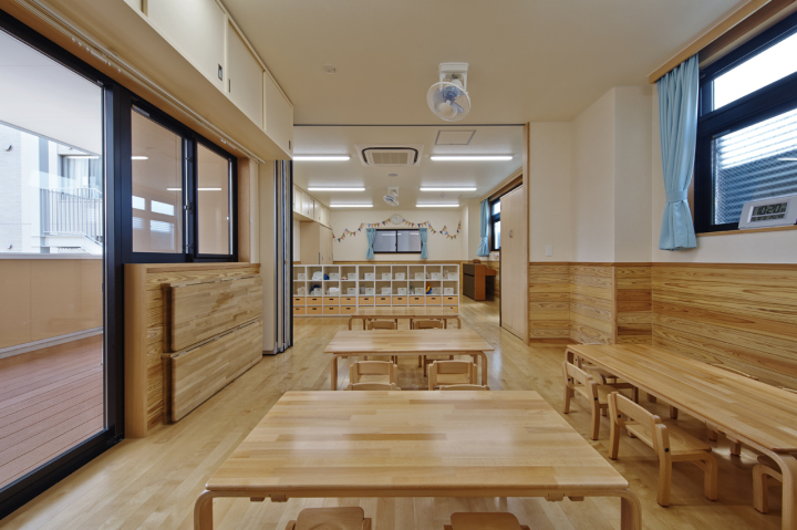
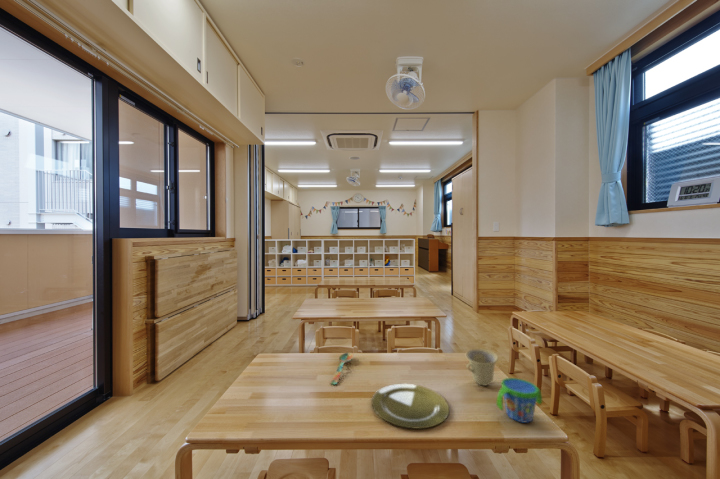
+ snack cup [496,377,543,424]
+ spoon [330,352,354,386]
+ plate [371,383,450,429]
+ cup [465,348,499,387]
